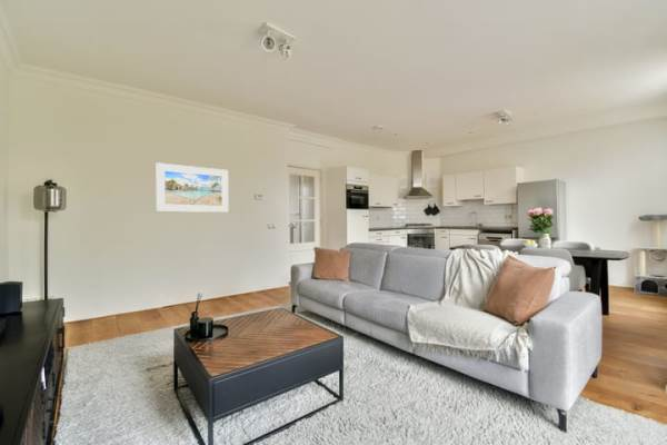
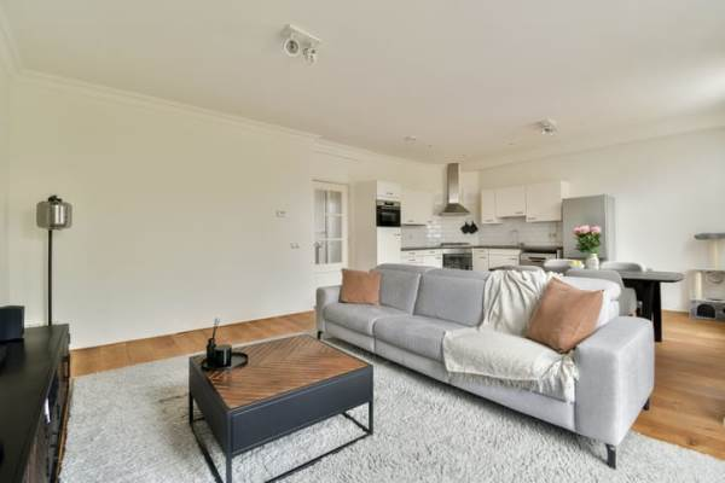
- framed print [156,161,229,214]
